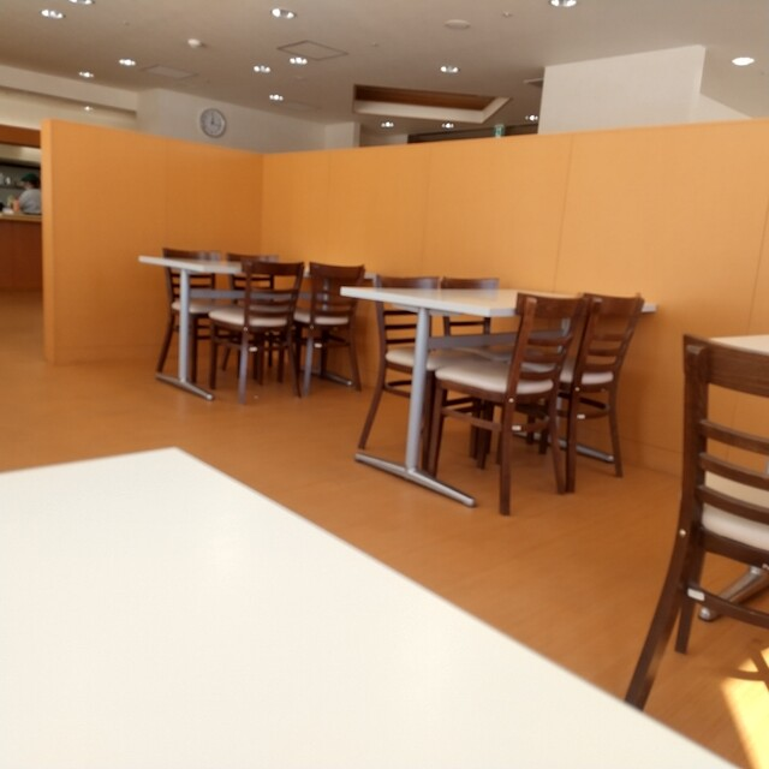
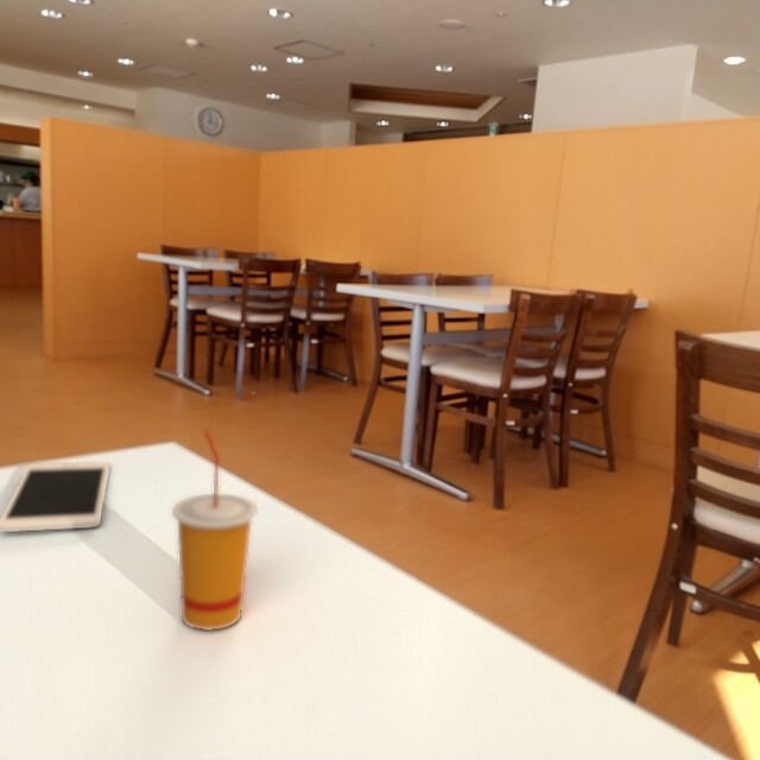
+ cell phone [0,461,112,533]
+ drinking cup [171,429,259,632]
